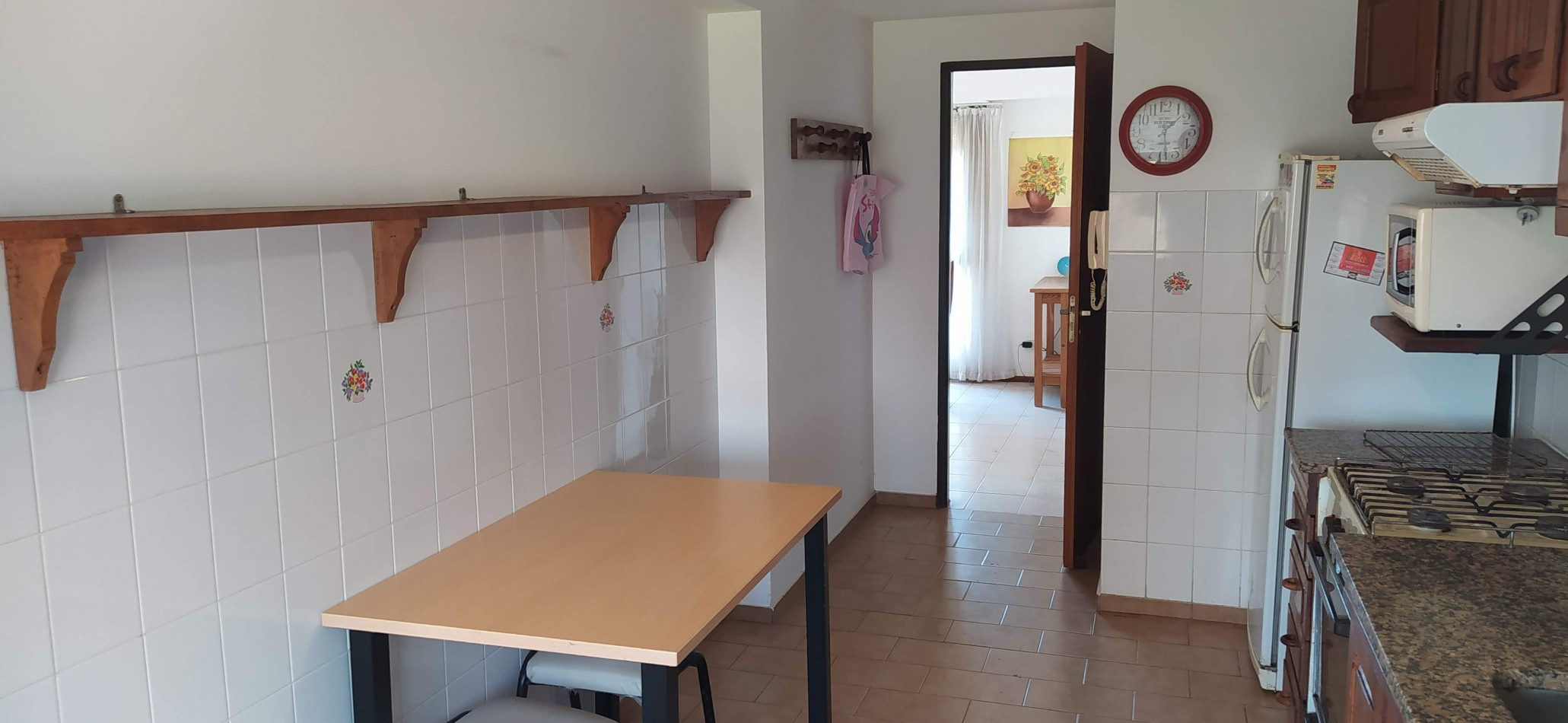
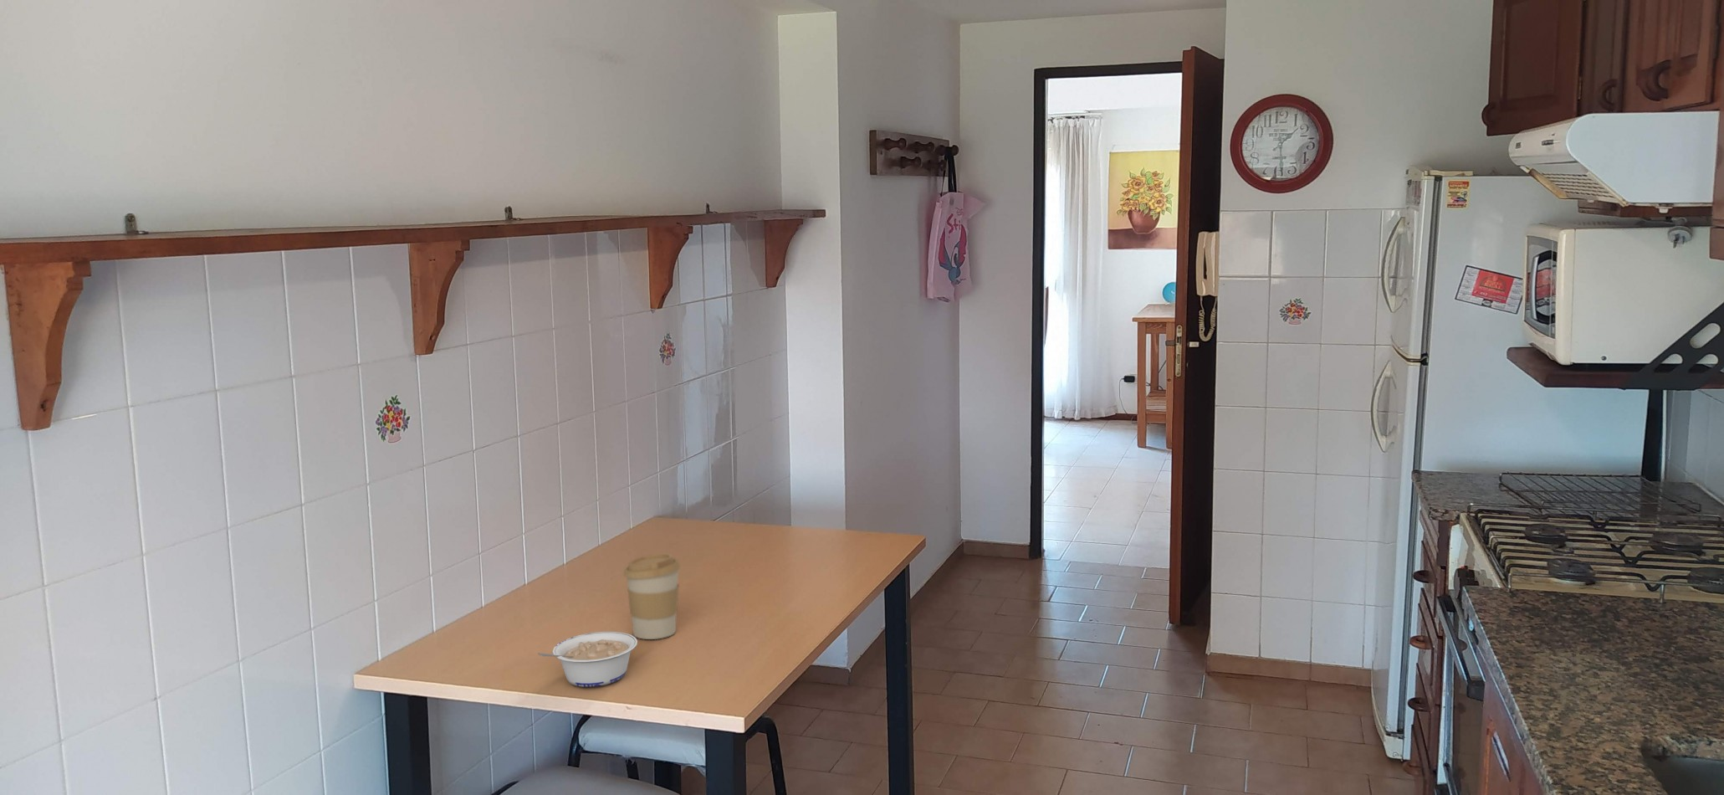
+ coffee cup [623,553,681,640]
+ legume [537,631,638,688]
